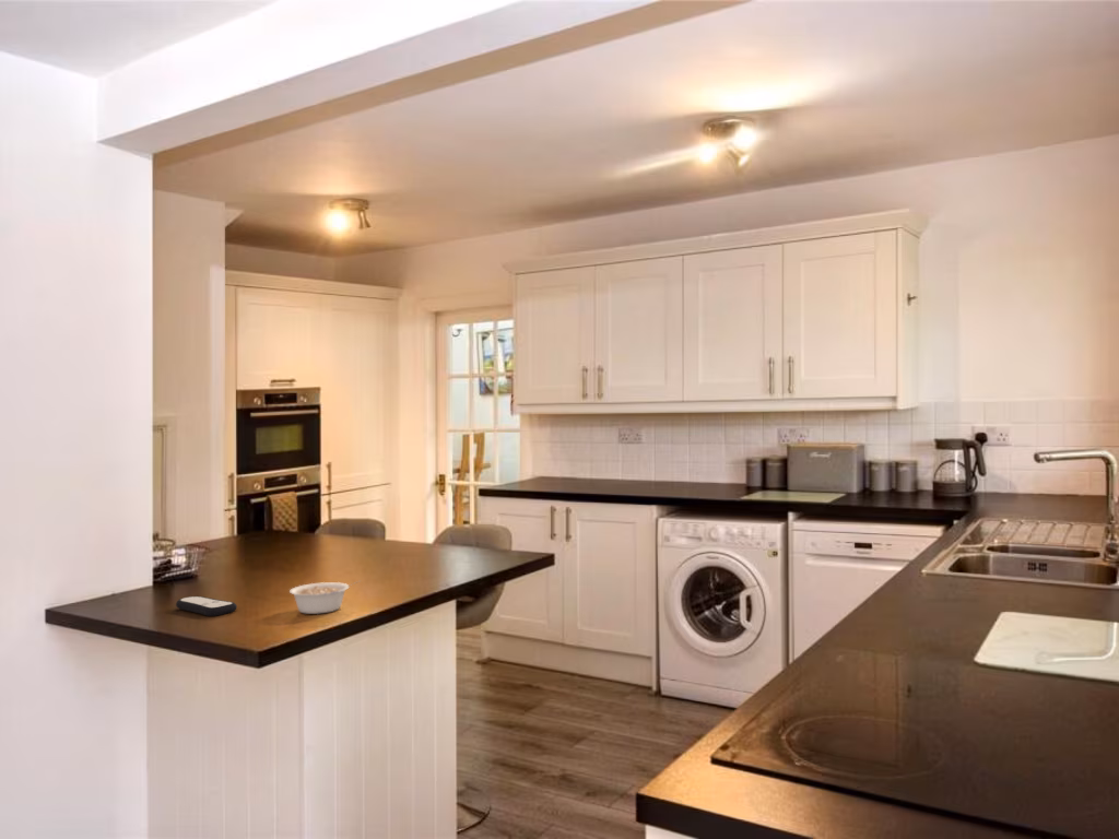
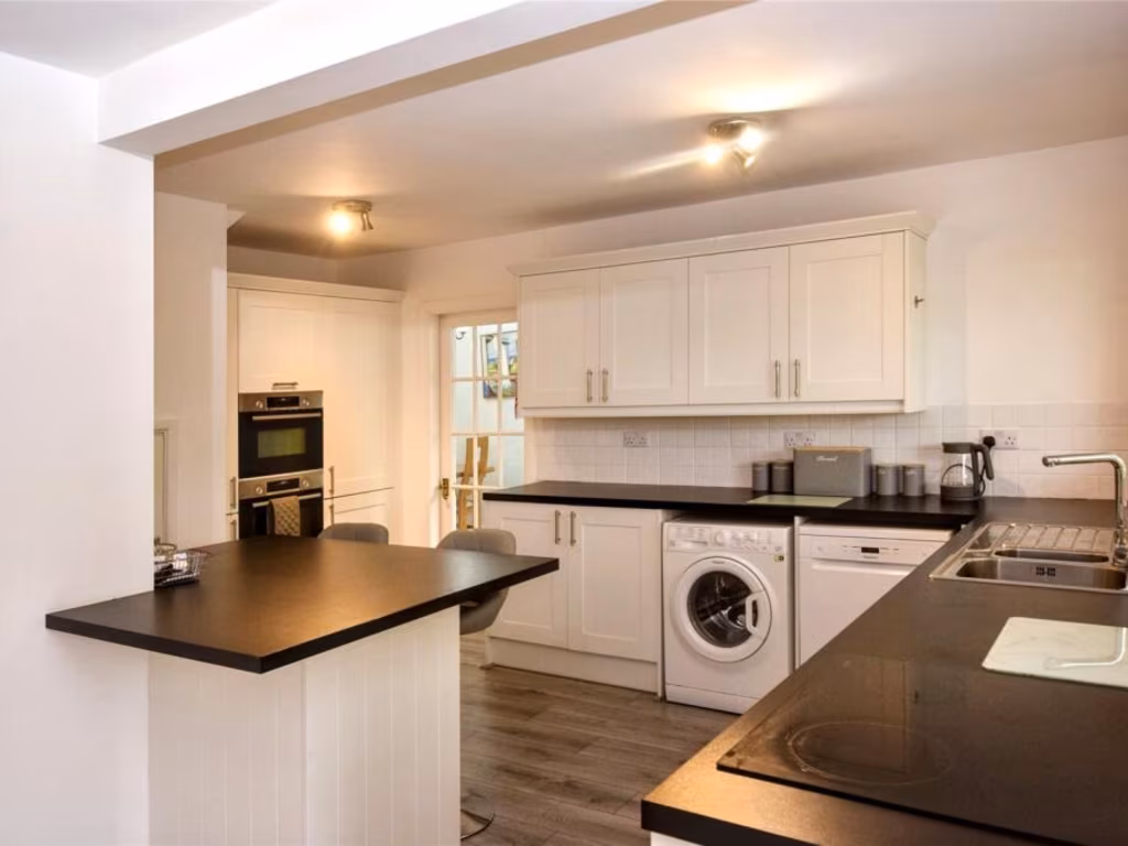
- remote control [175,595,238,617]
- legume [288,579,363,615]
